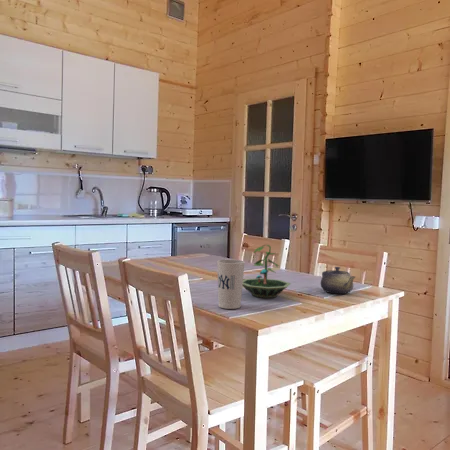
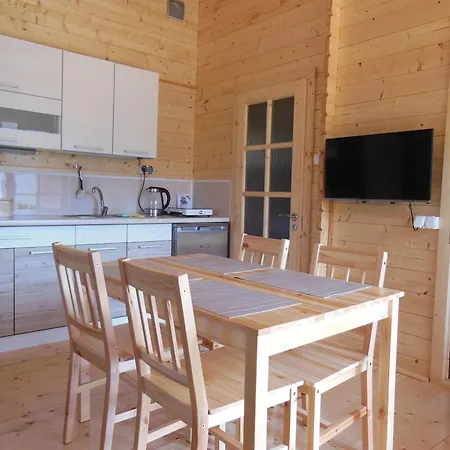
- teapot [320,266,356,295]
- terrarium [242,244,292,299]
- cup [216,259,246,310]
